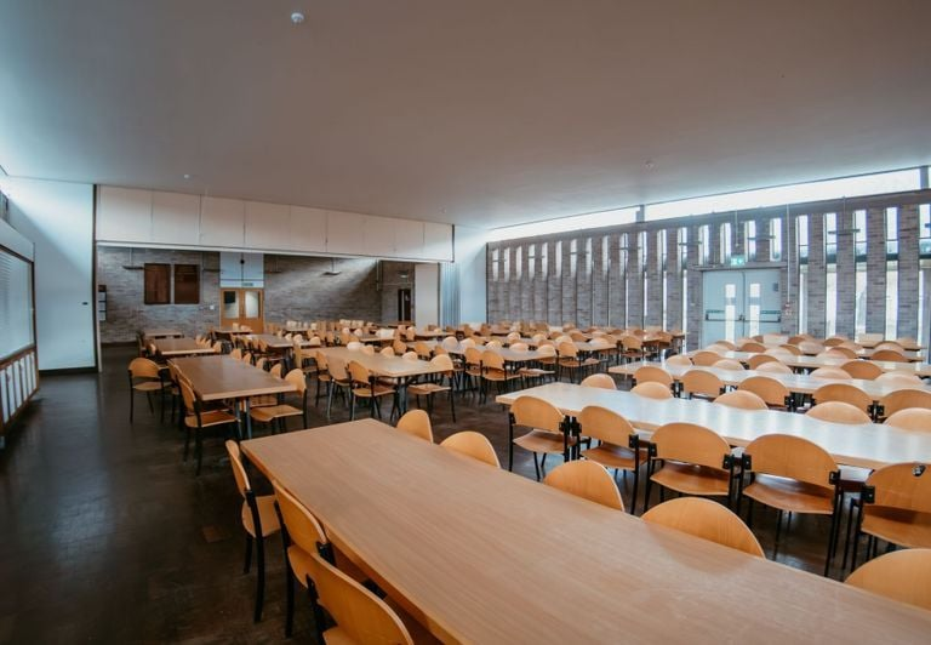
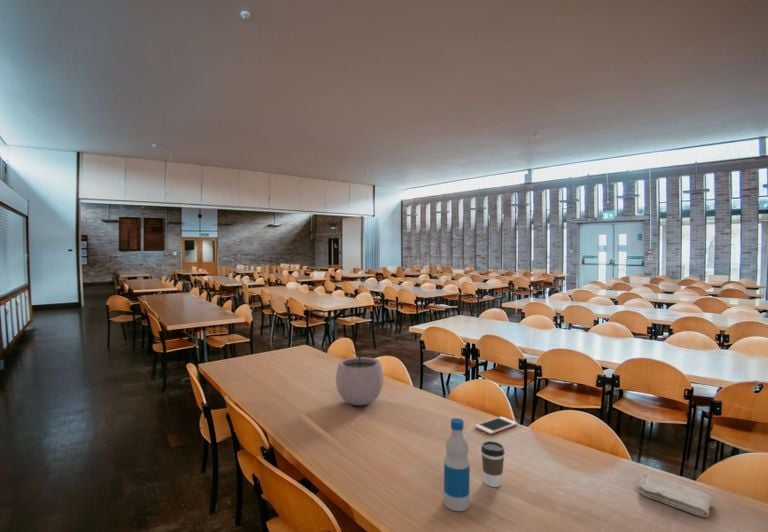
+ washcloth [635,473,714,518]
+ cell phone [474,415,518,435]
+ bottle [443,417,471,512]
+ plant pot [335,343,384,406]
+ coffee cup [480,440,506,488]
